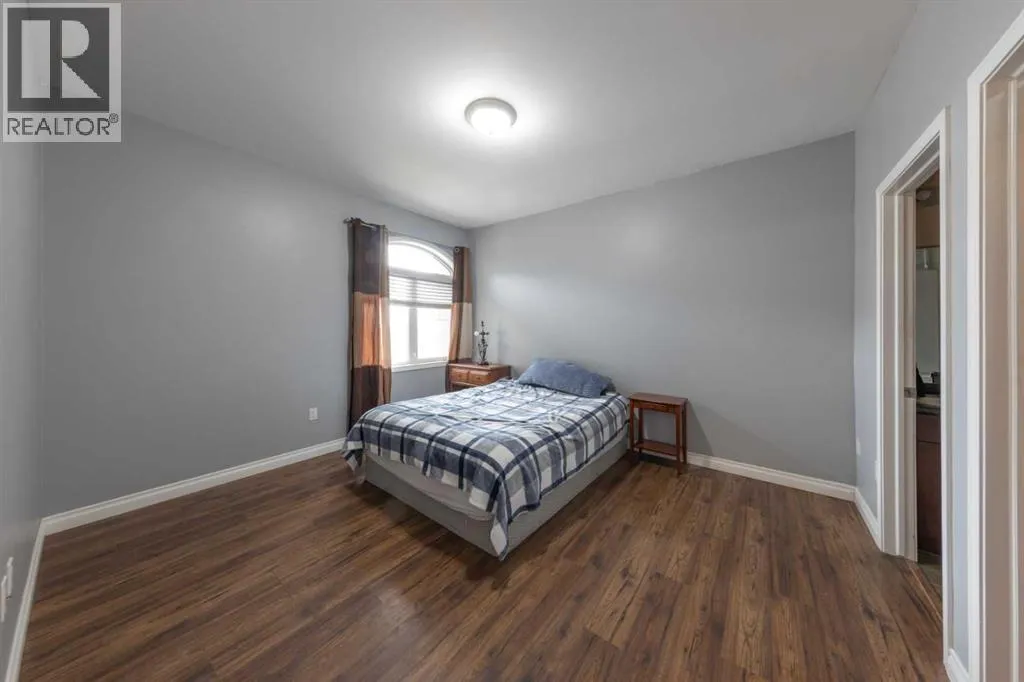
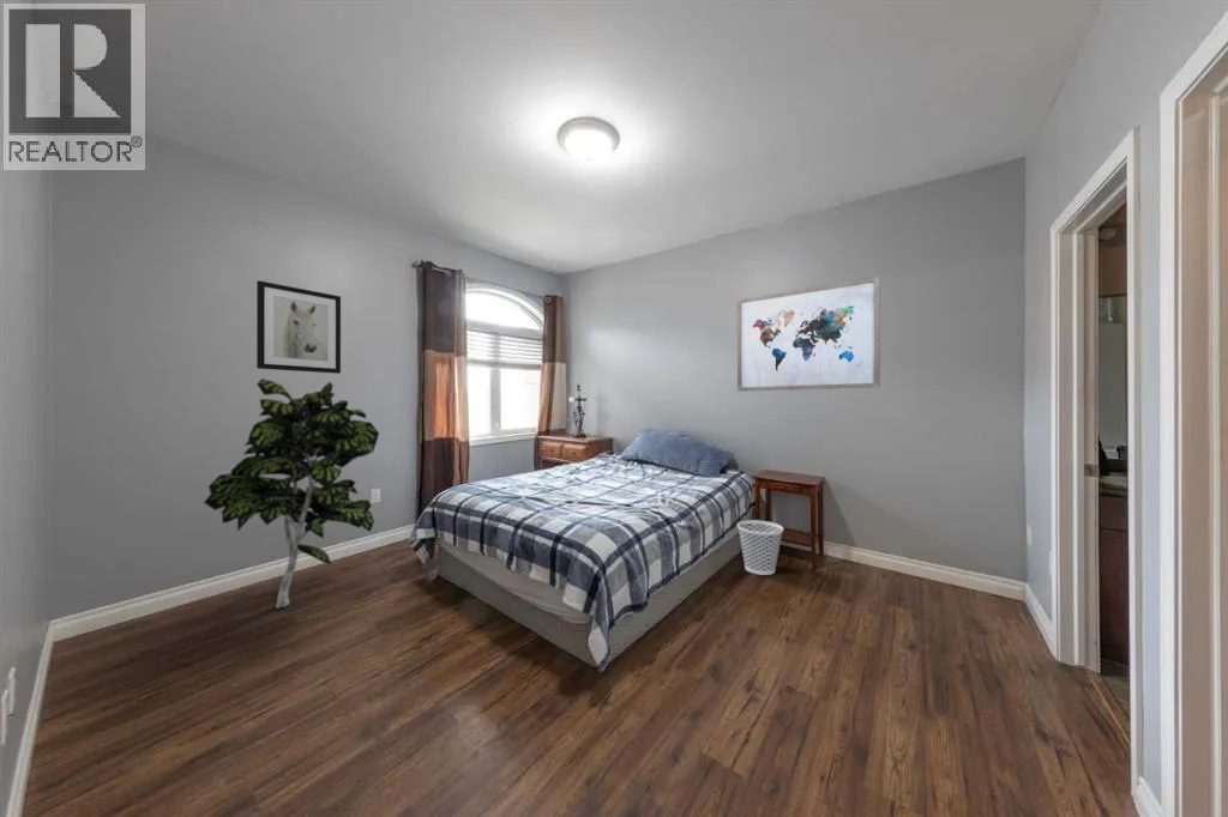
+ indoor plant [203,377,380,610]
+ wastebasket [736,519,784,576]
+ wall art [255,279,342,375]
+ wall art [736,276,881,393]
